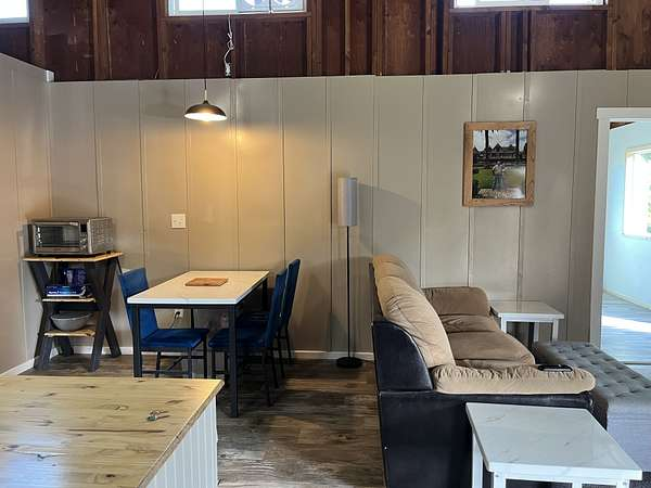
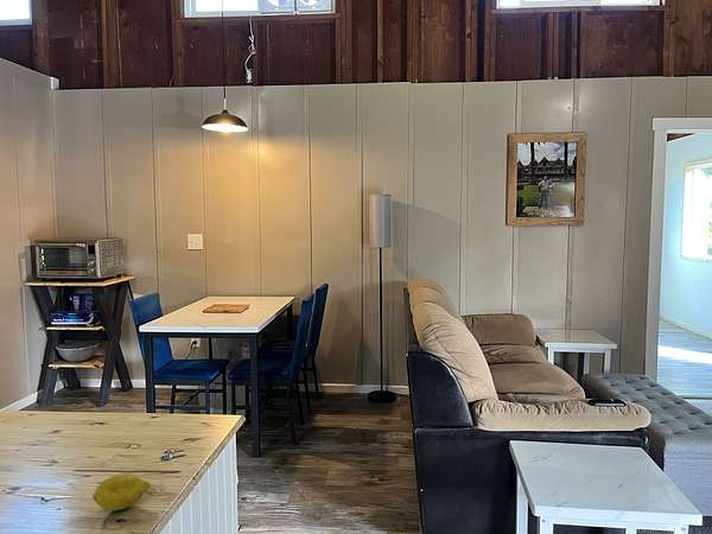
+ fruit [91,472,152,511]
